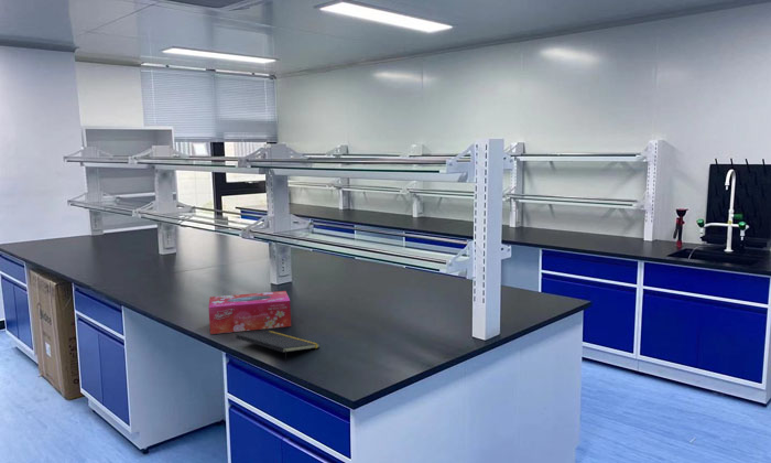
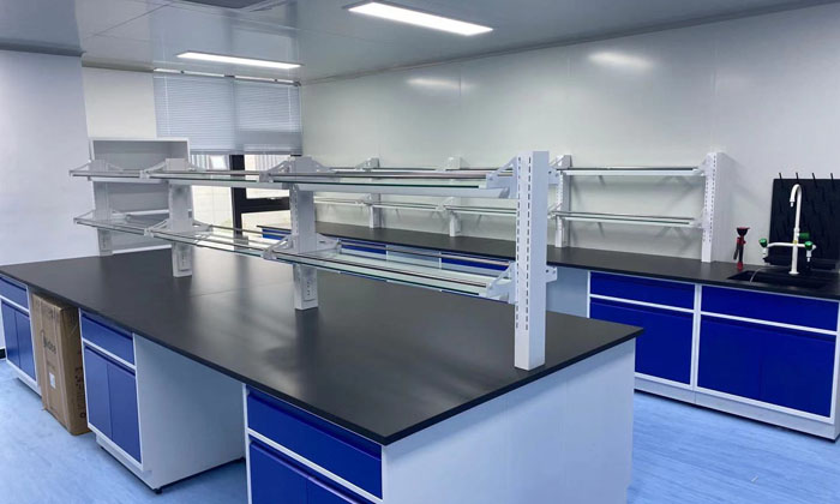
- tissue box [207,290,292,335]
- notepad [235,330,321,364]
